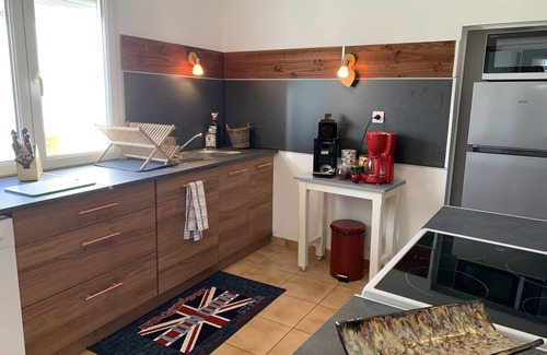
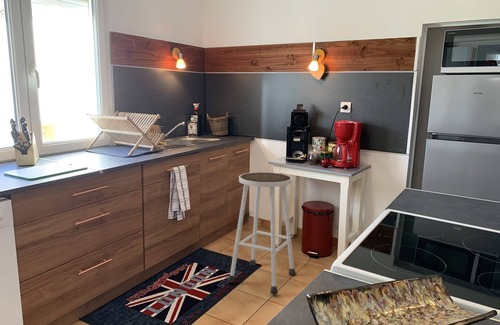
+ stool [227,171,297,295]
